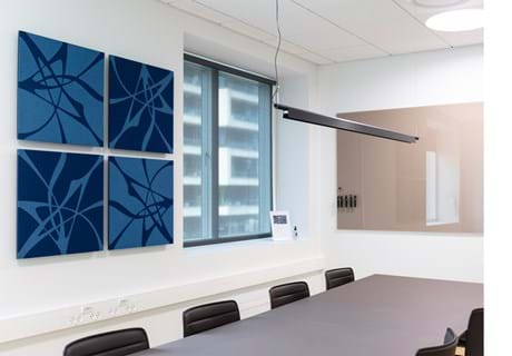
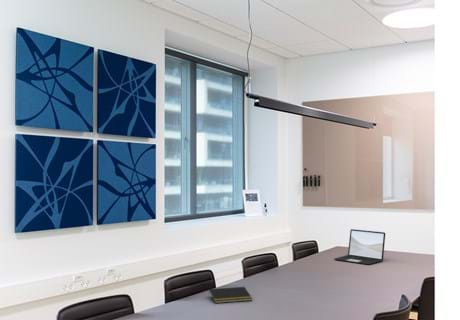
+ laptop [334,228,386,266]
+ notepad [207,286,253,304]
